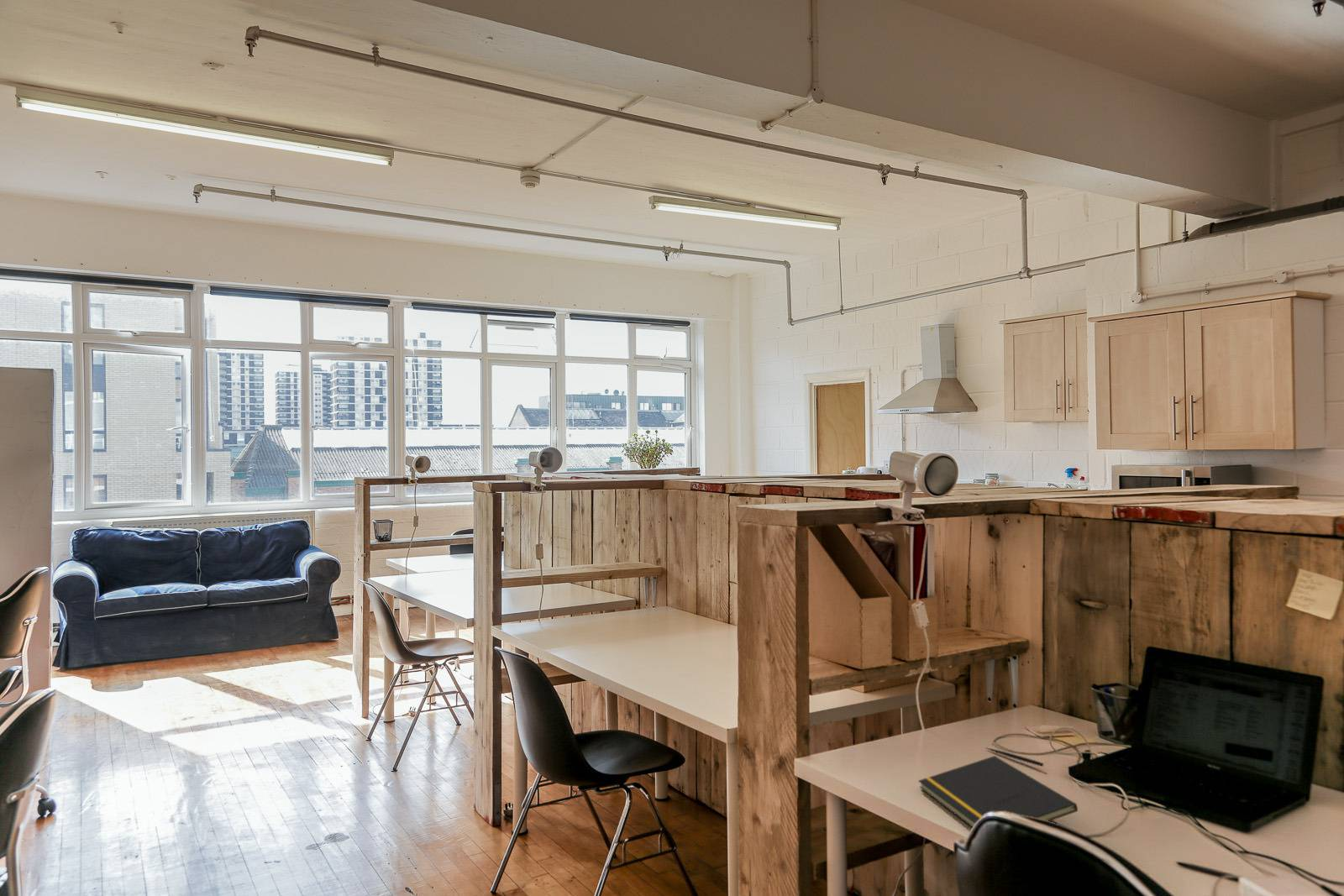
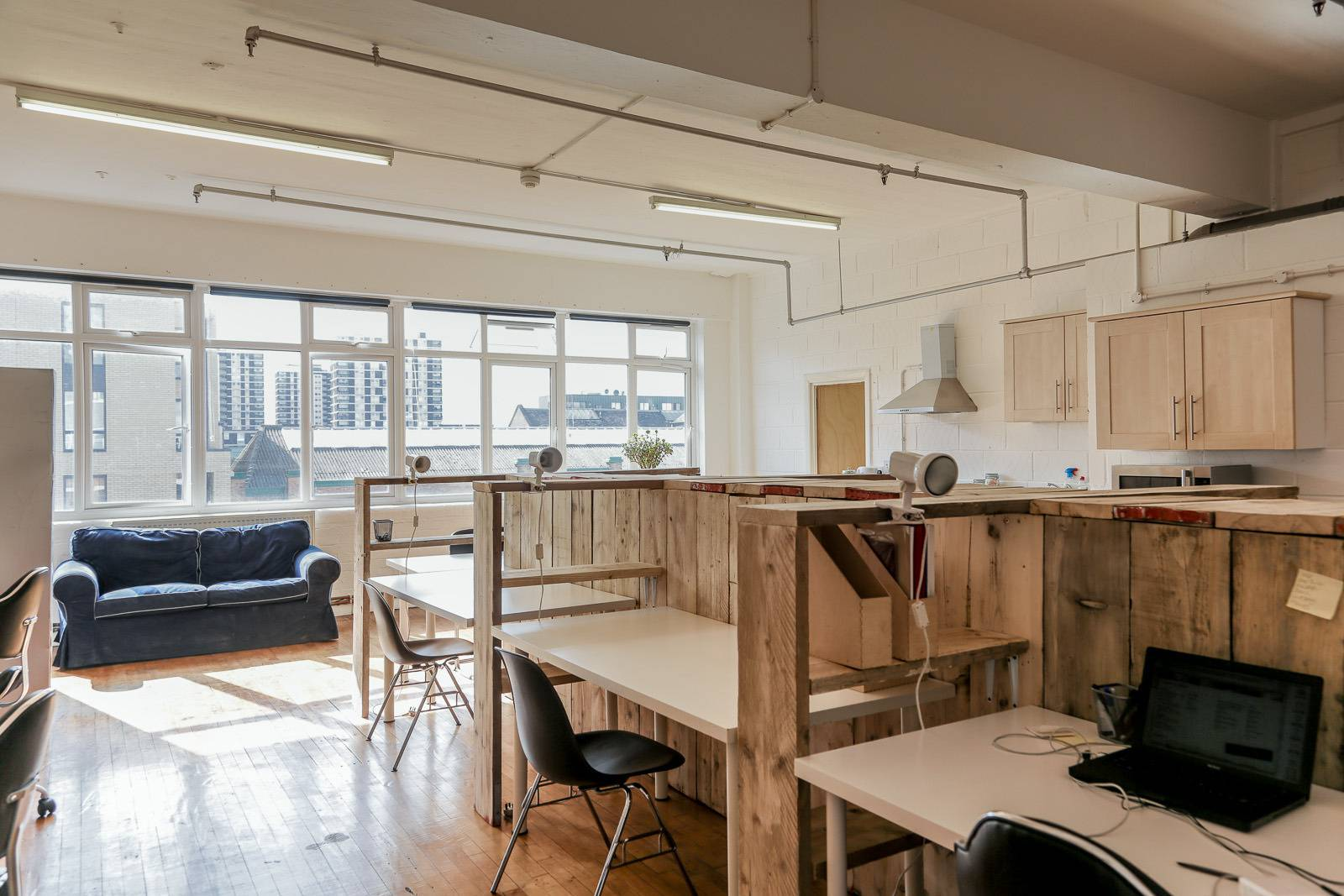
- pen [985,747,1044,768]
- notepad [917,755,1079,828]
